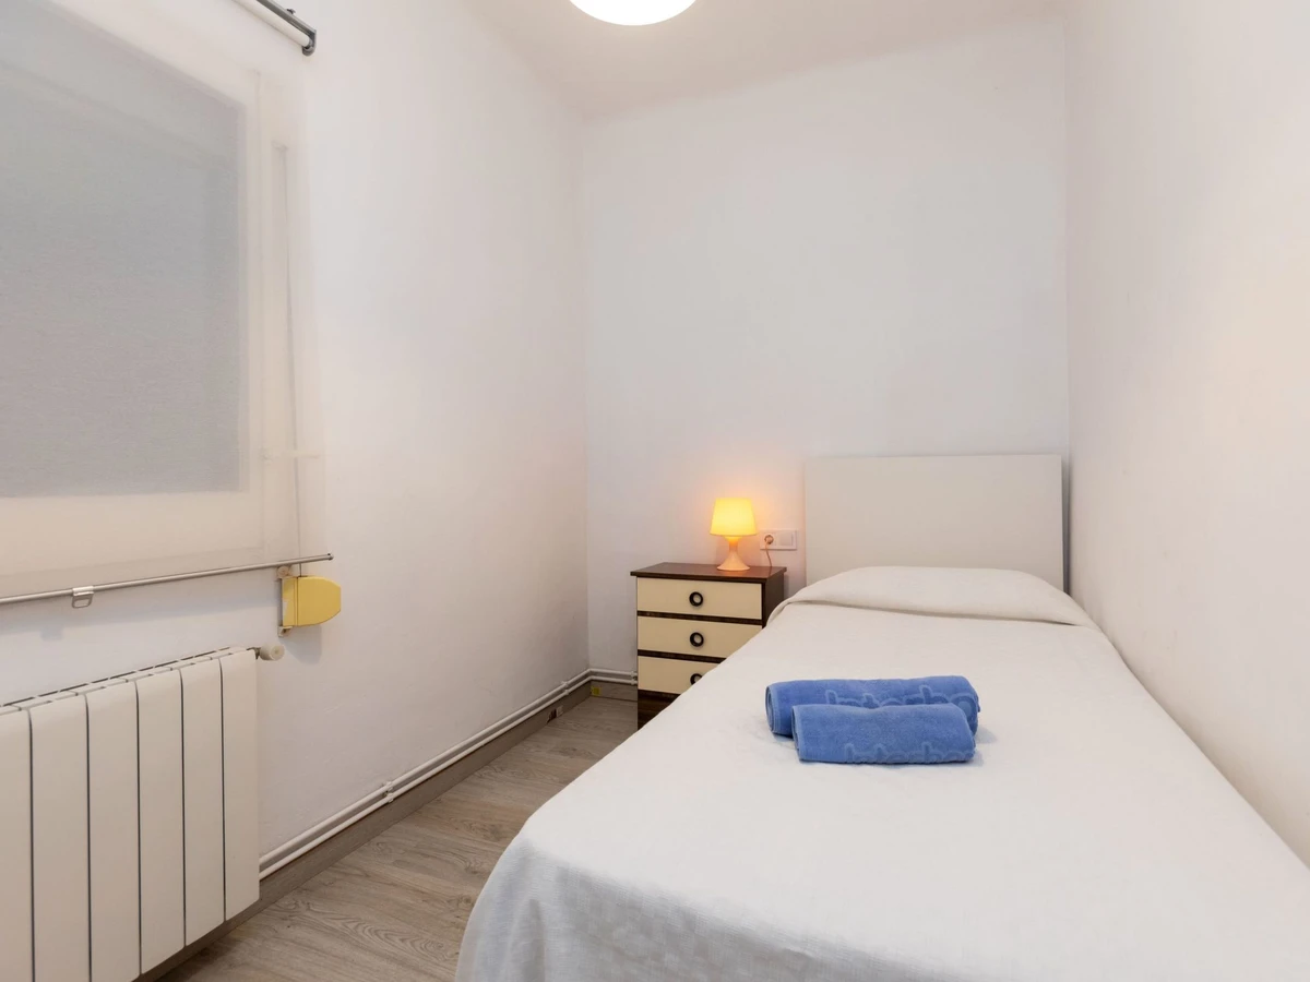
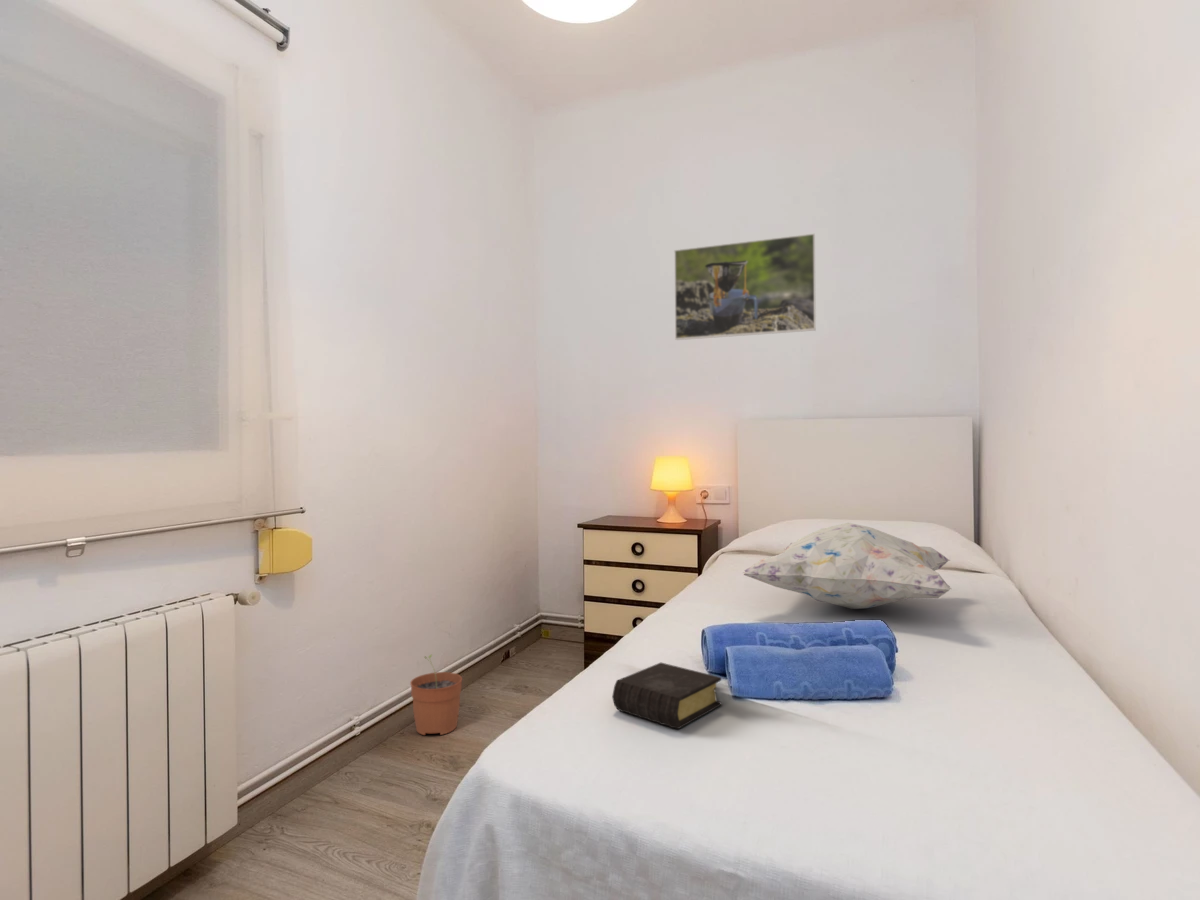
+ decorative pillow [742,522,952,610]
+ book [611,662,722,730]
+ plant pot [409,654,463,736]
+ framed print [673,233,817,341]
